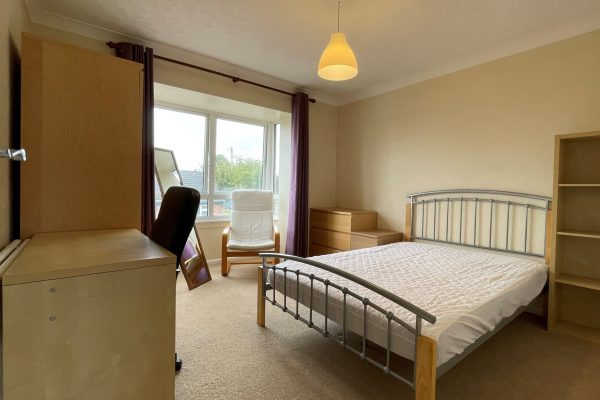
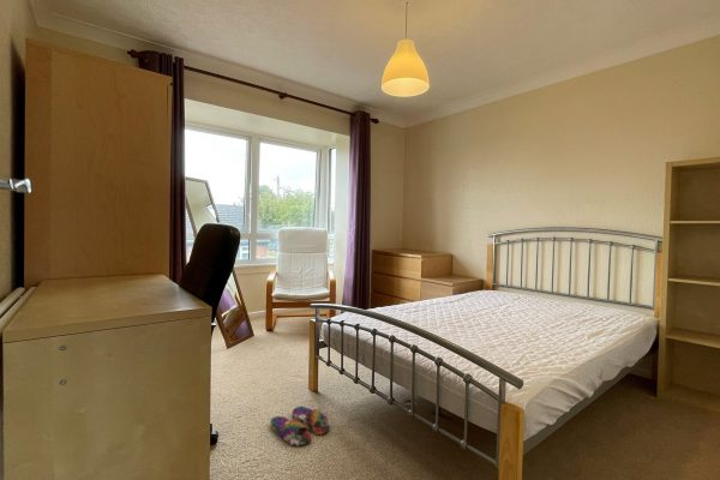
+ slippers [270,406,331,446]
